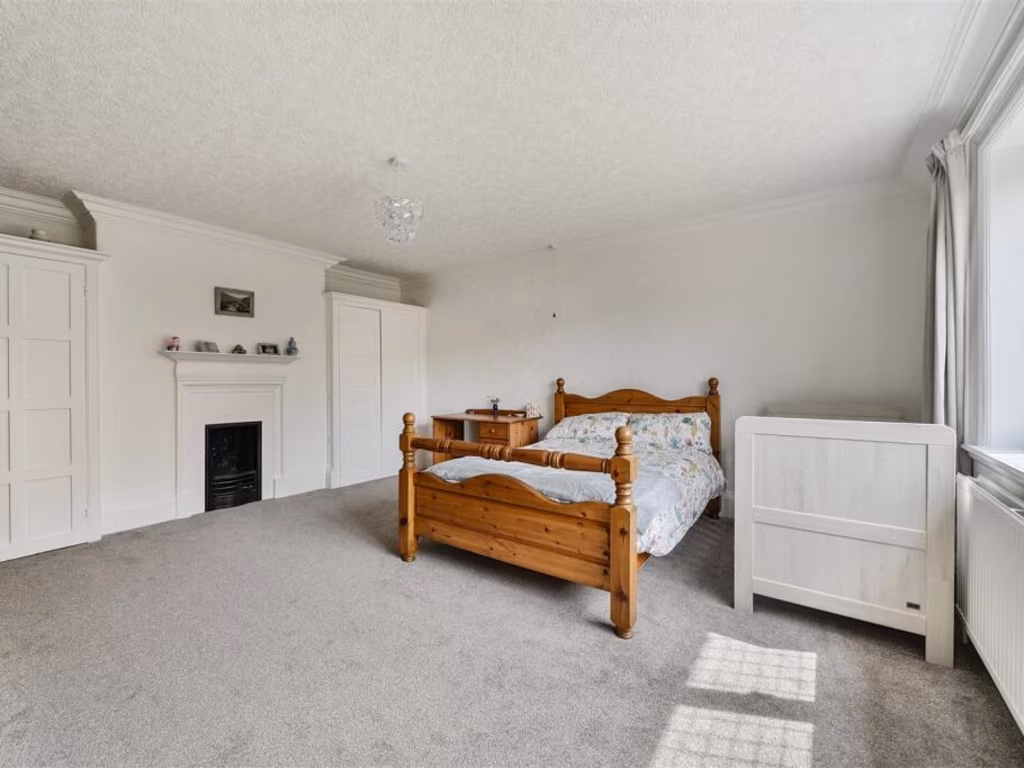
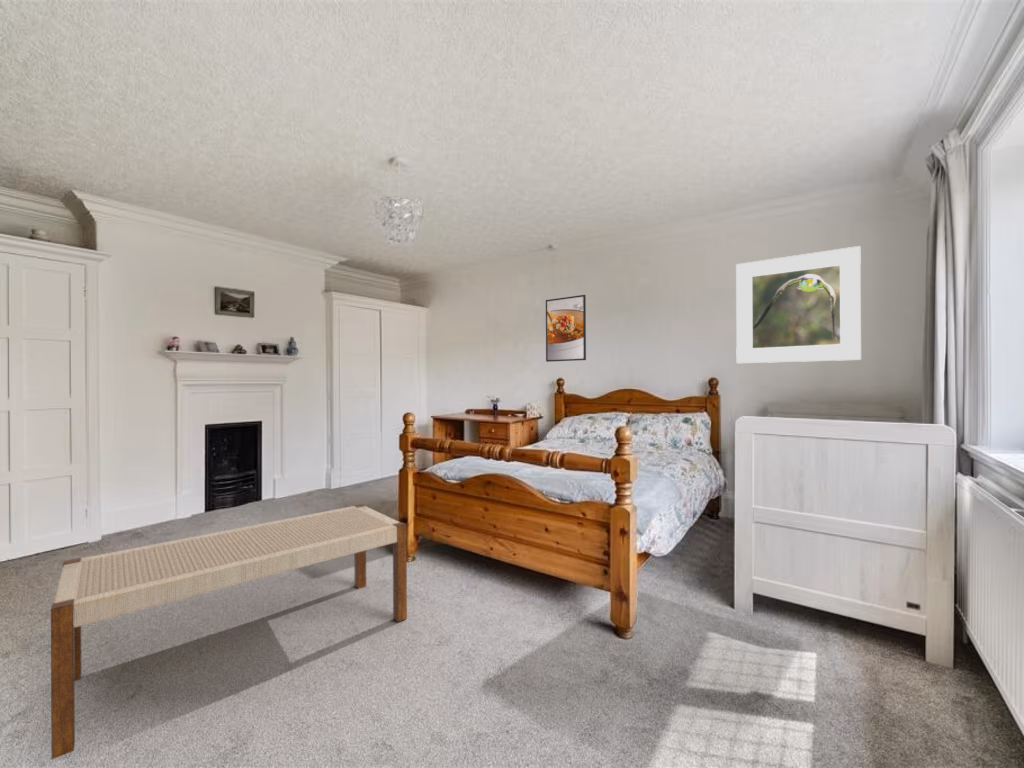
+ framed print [545,294,587,363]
+ bench [50,503,408,760]
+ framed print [735,245,862,364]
